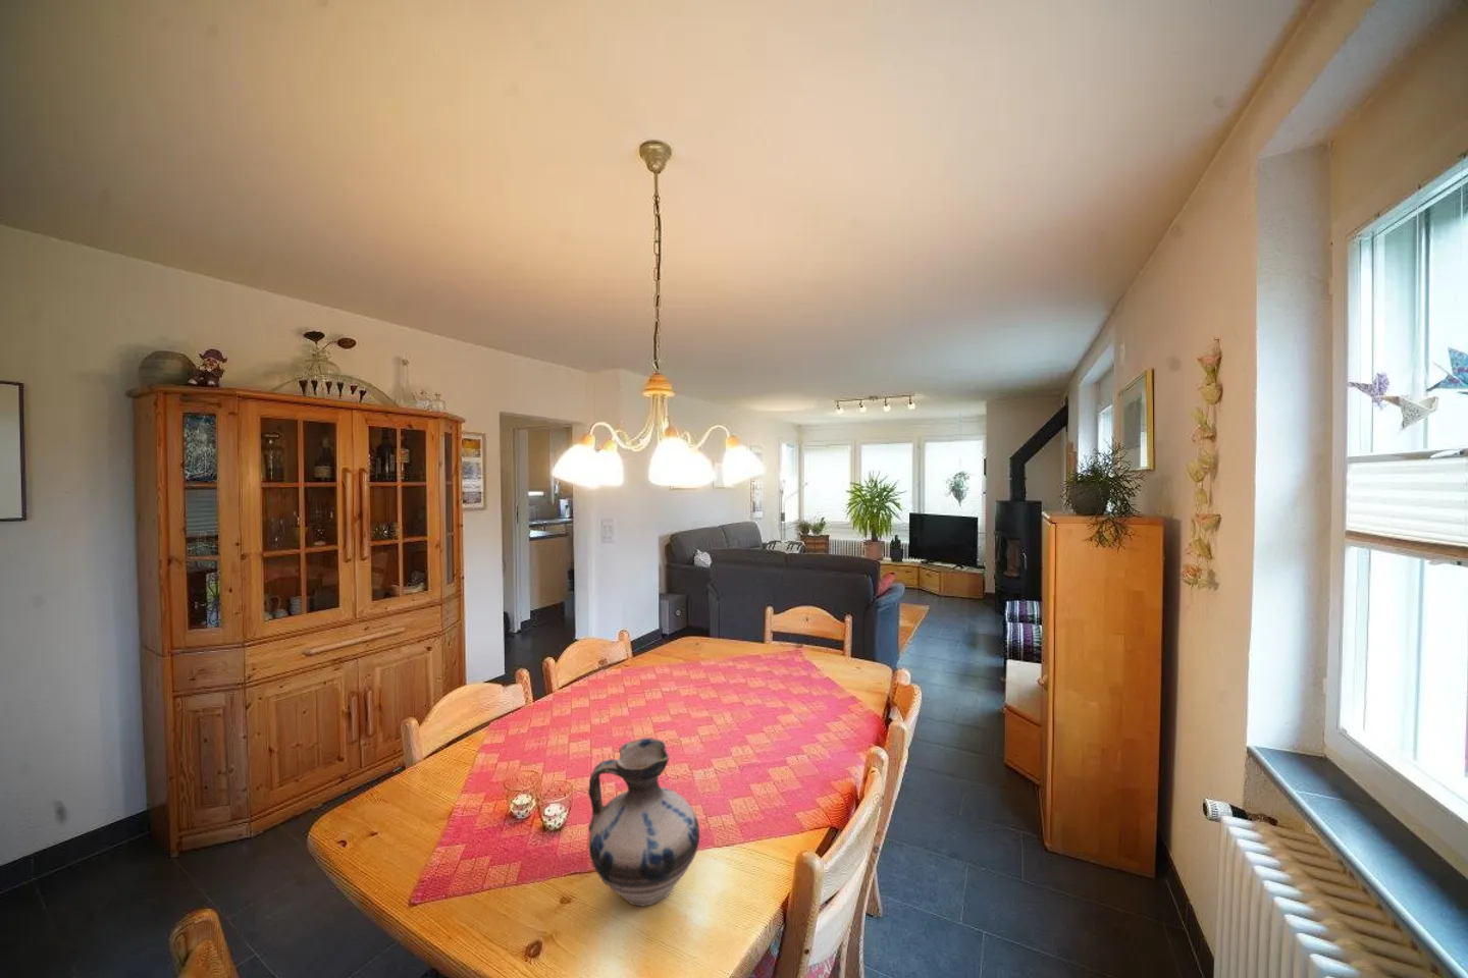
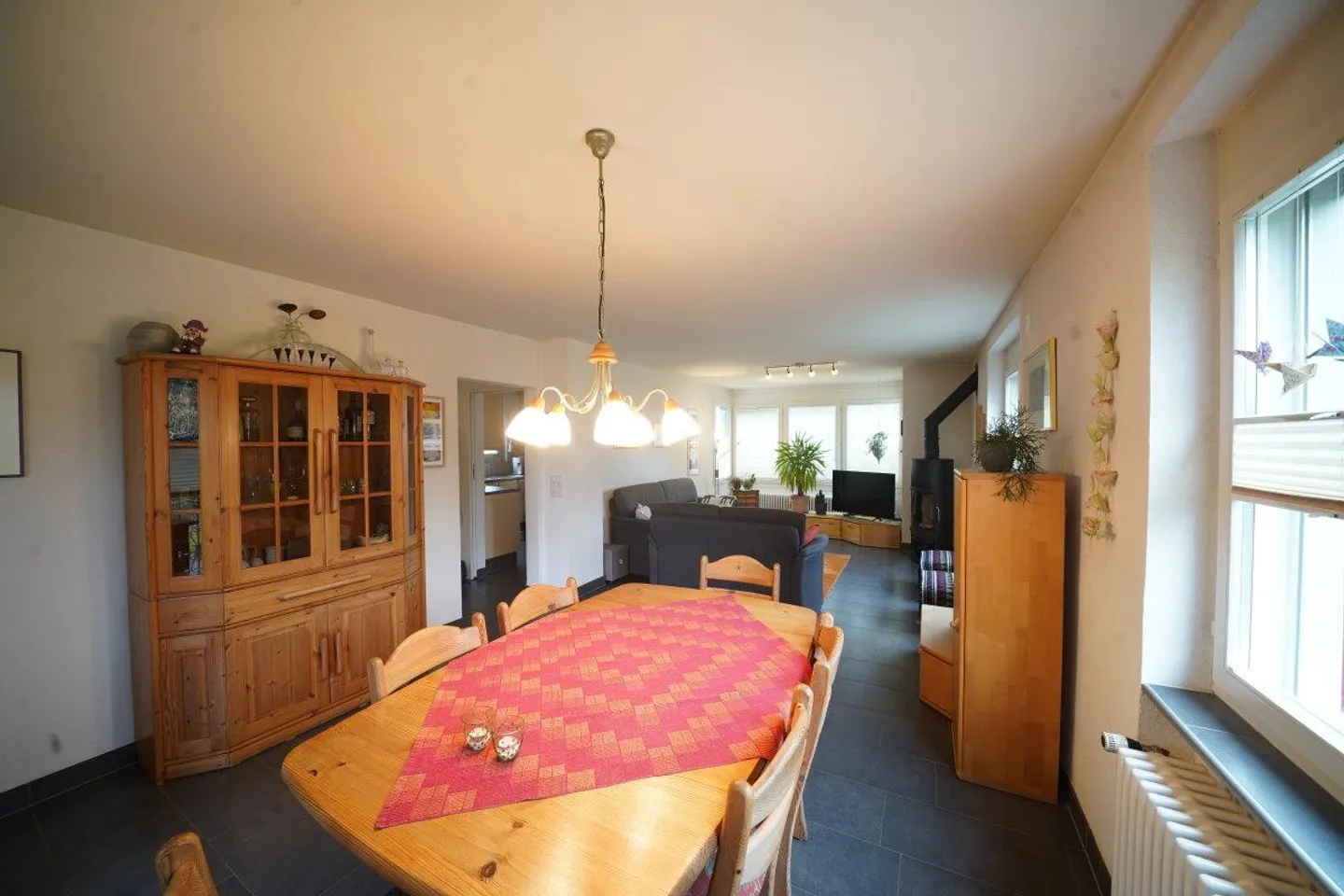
- ceramic jug [588,737,700,908]
